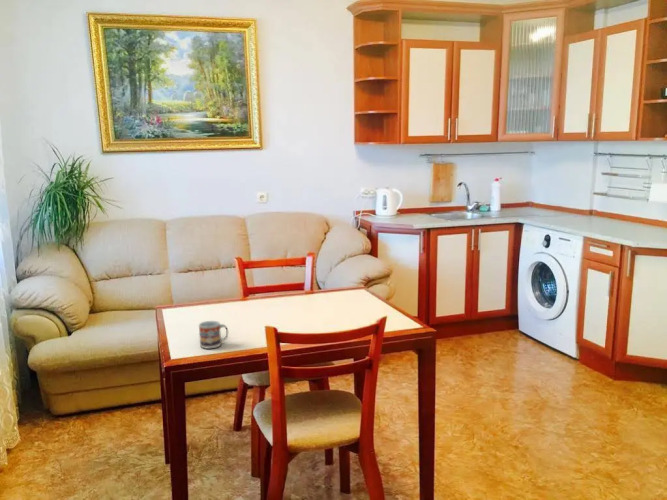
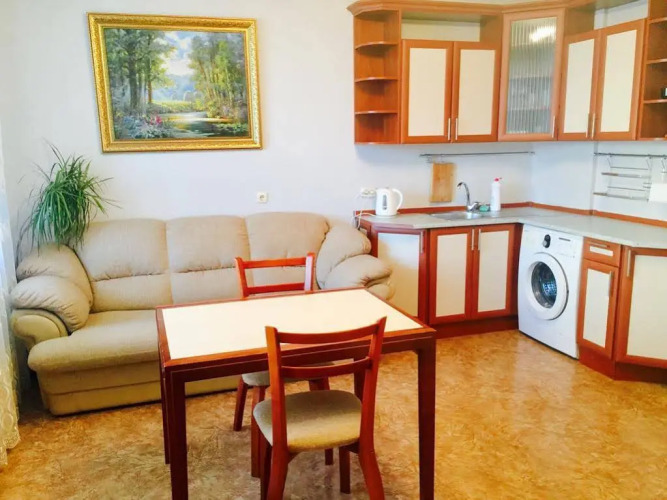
- cup [198,320,229,350]
